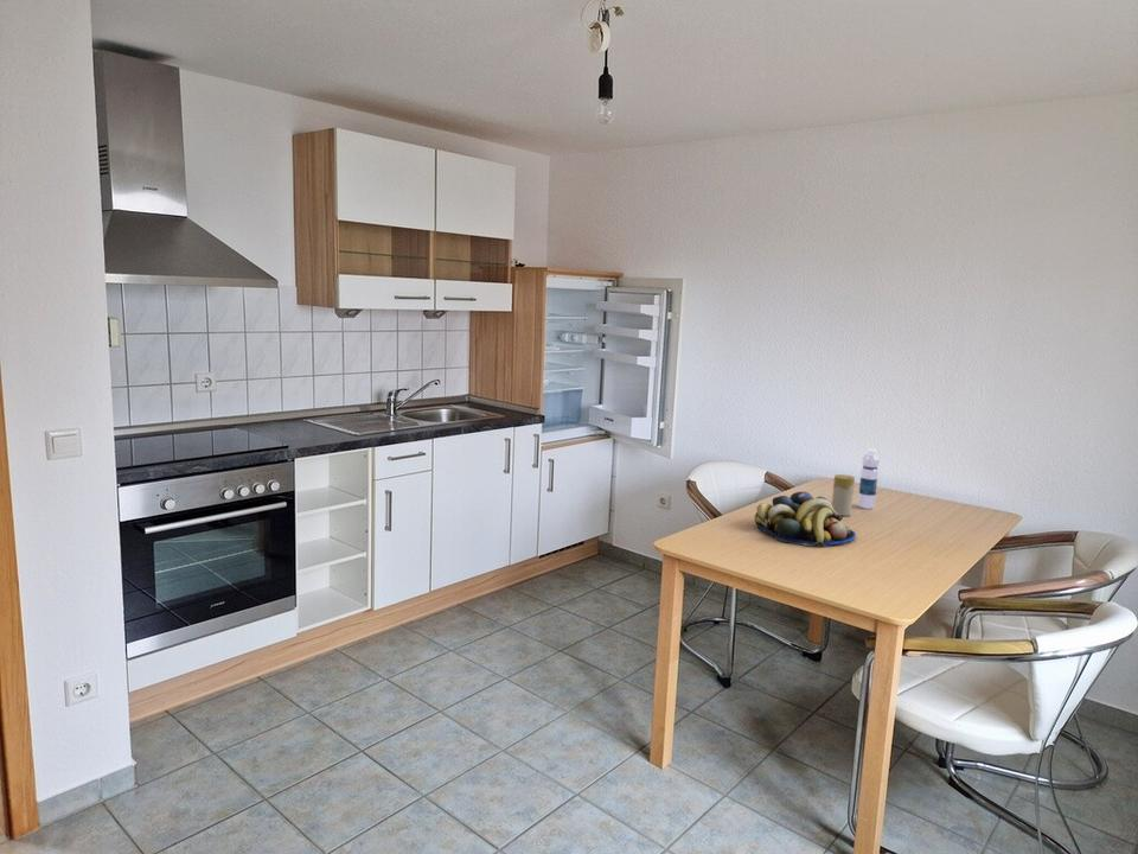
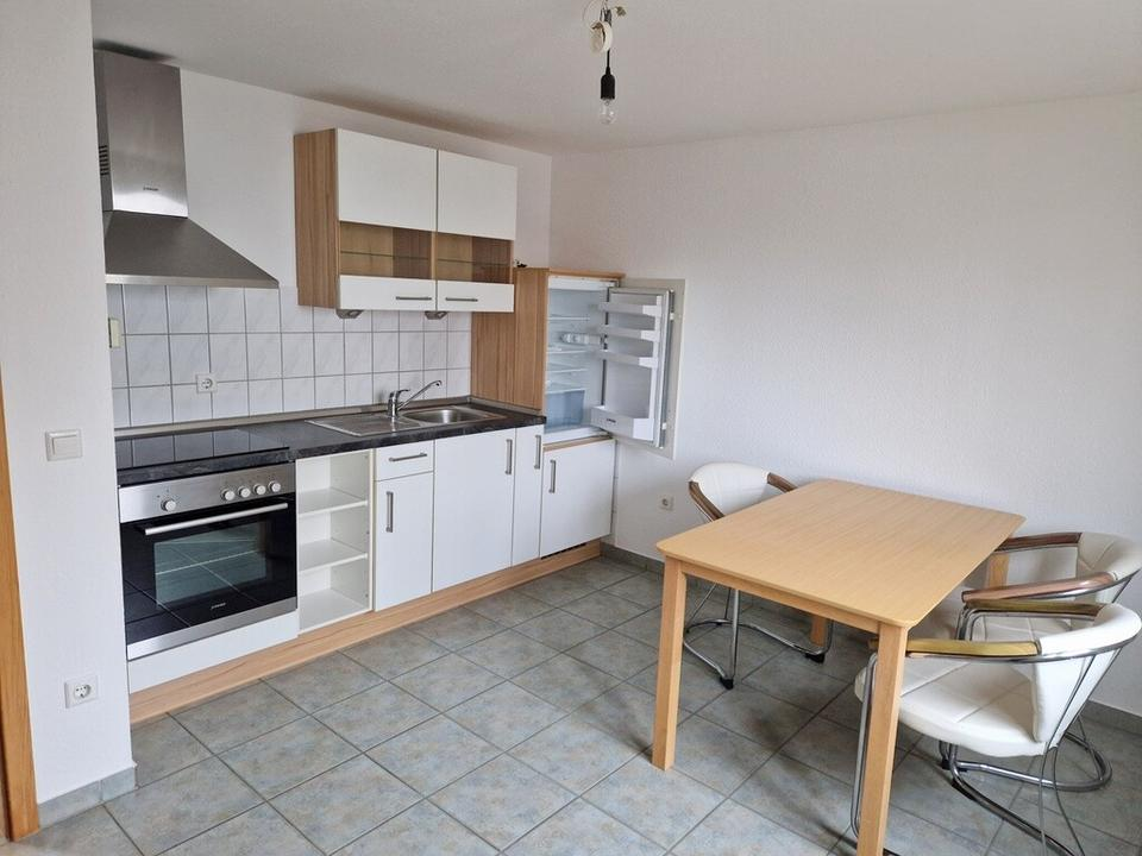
- candle [831,473,856,517]
- water bottle [857,448,881,510]
- fruit bowl [754,490,857,548]
